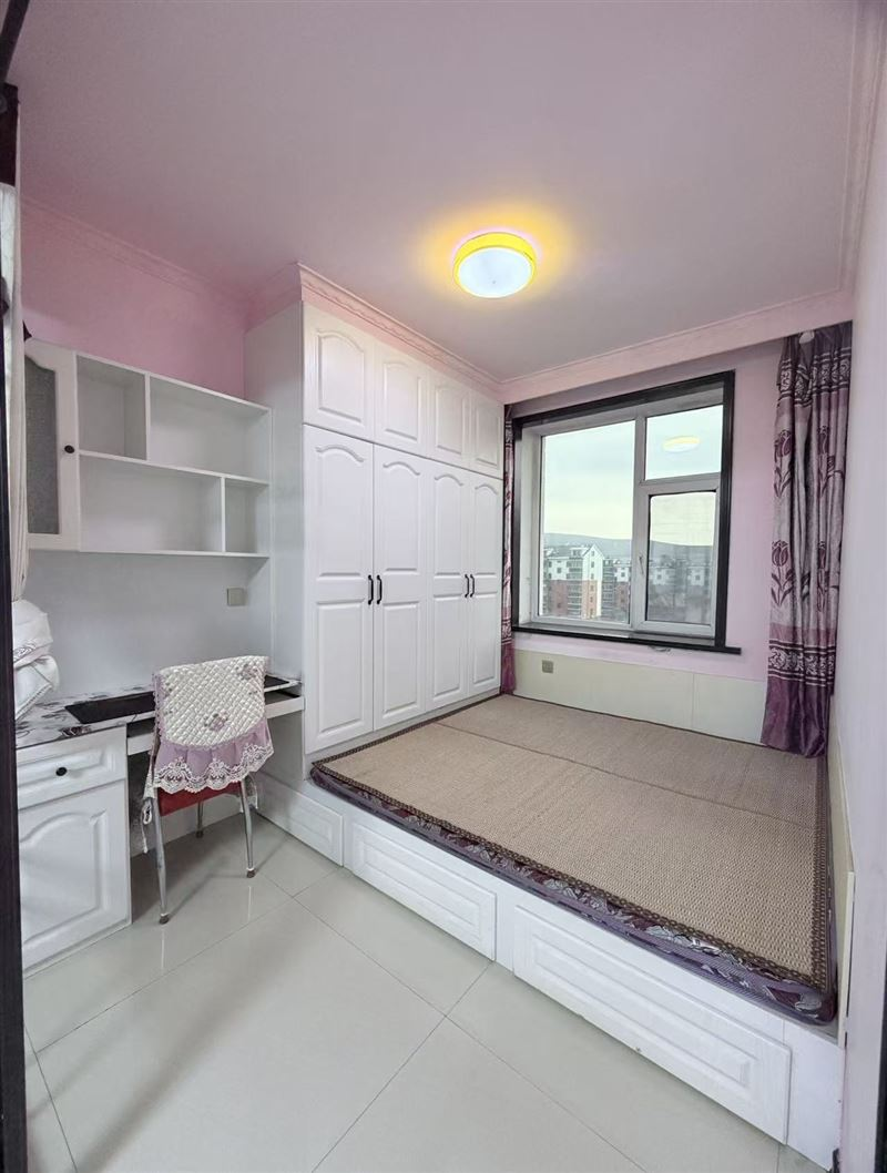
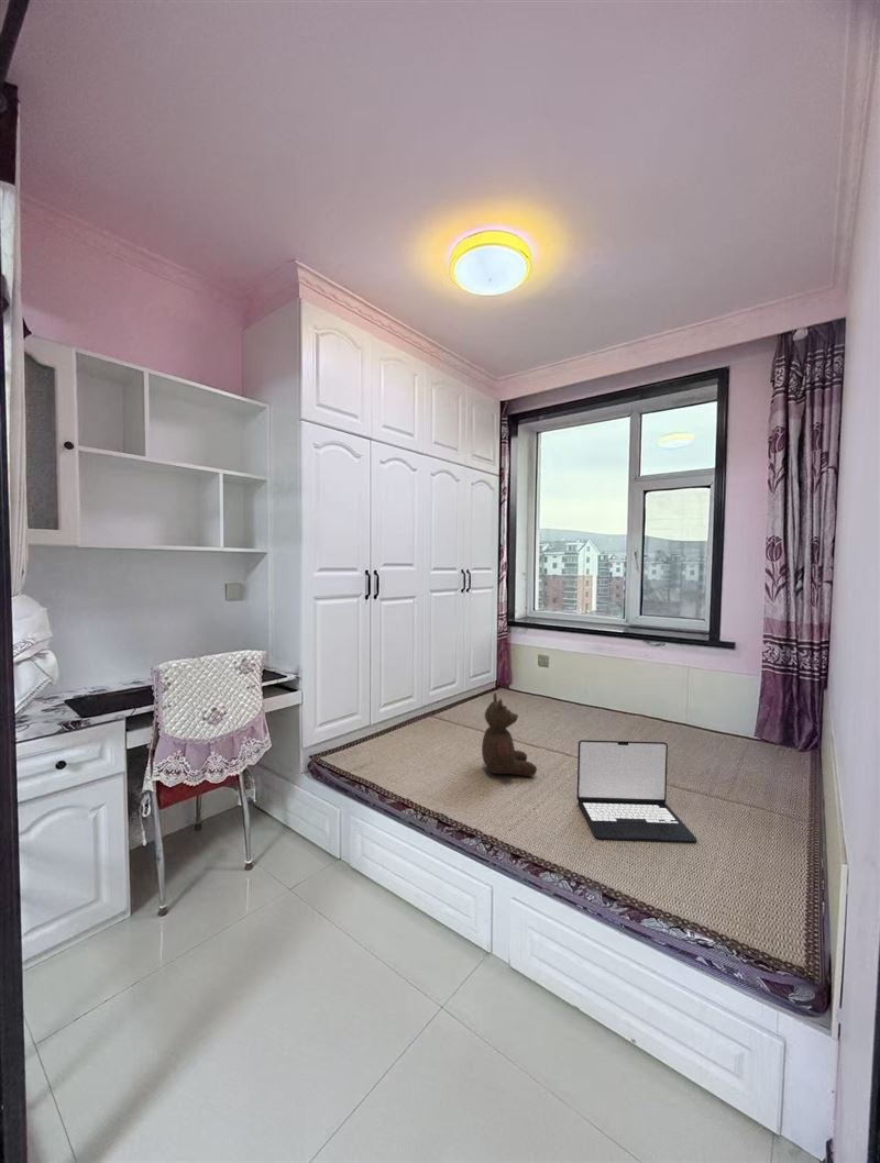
+ laptop [576,739,697,843]
+ teddy bear [481,691,538,777]
